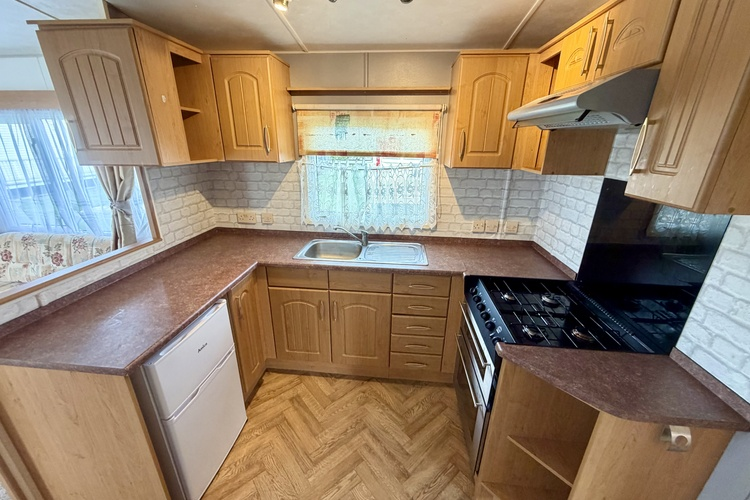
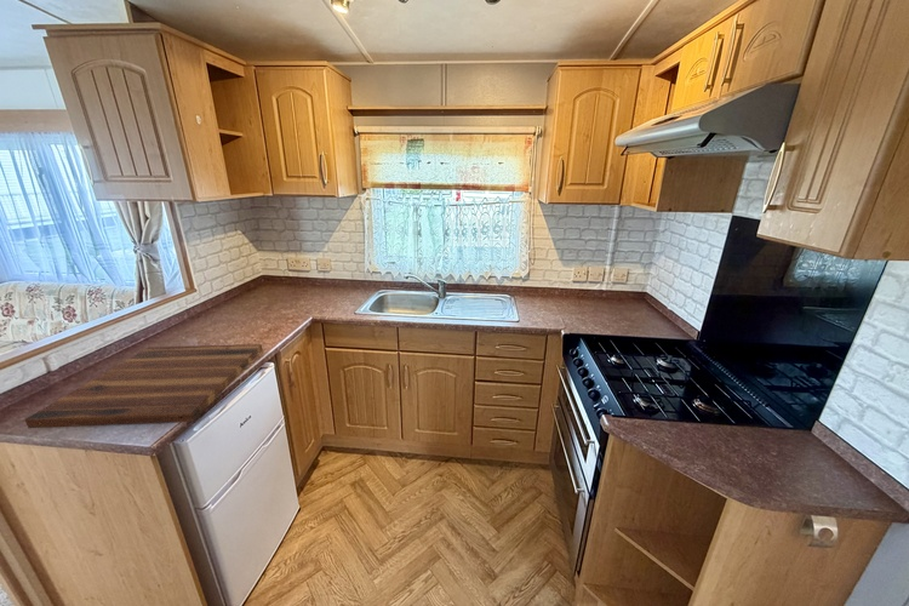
+ cutting board [24,343,263,429]
